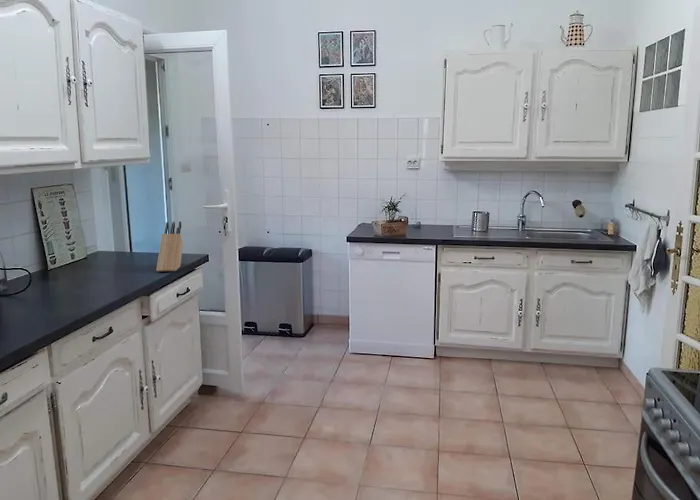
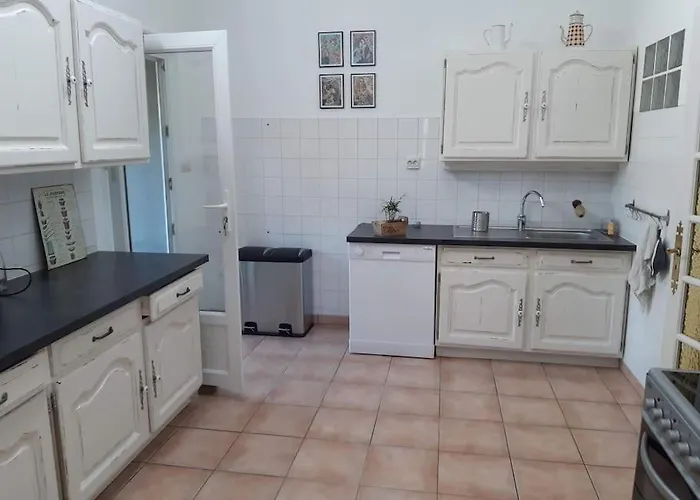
- knife block [155,221,184,272]
